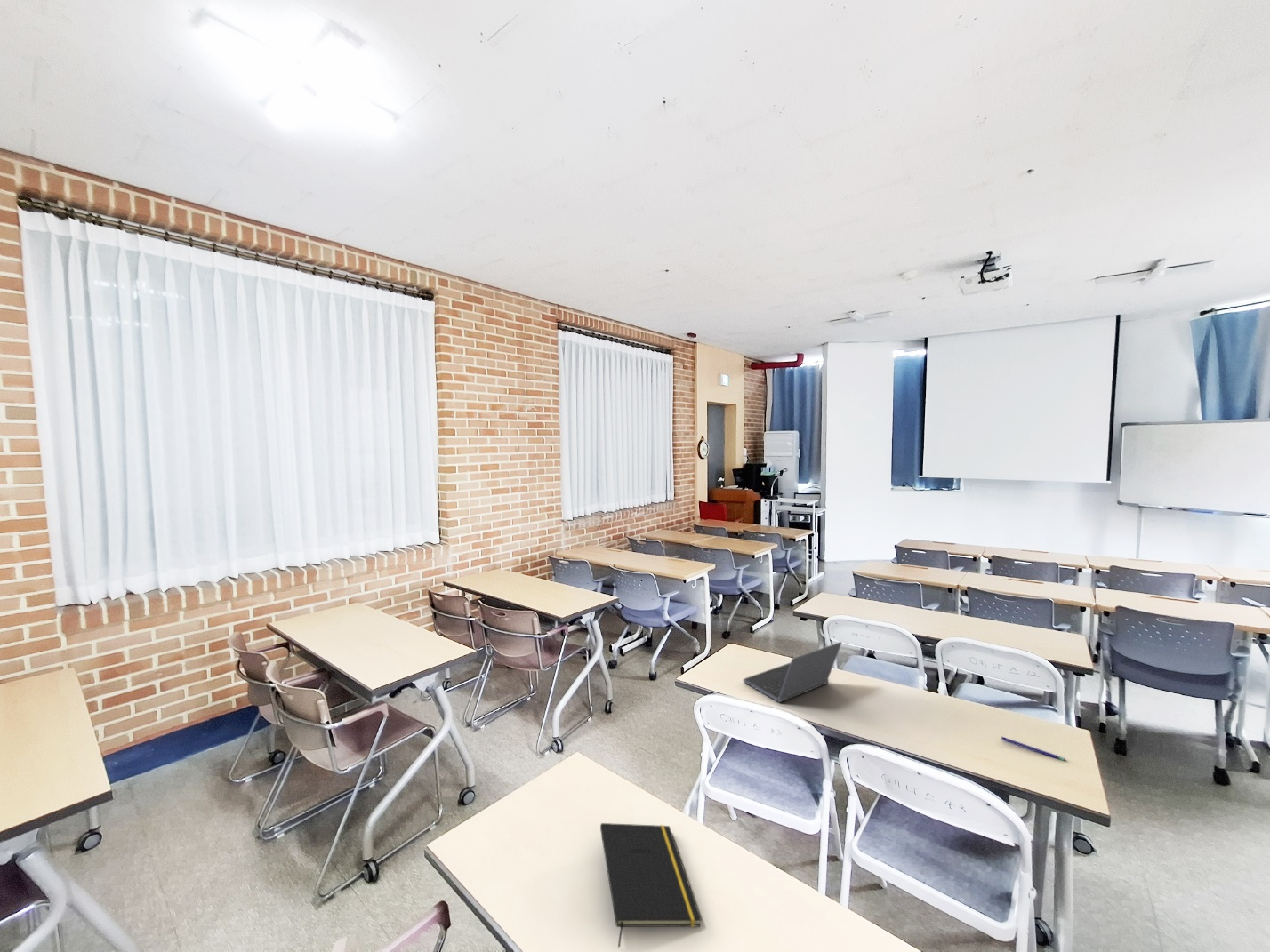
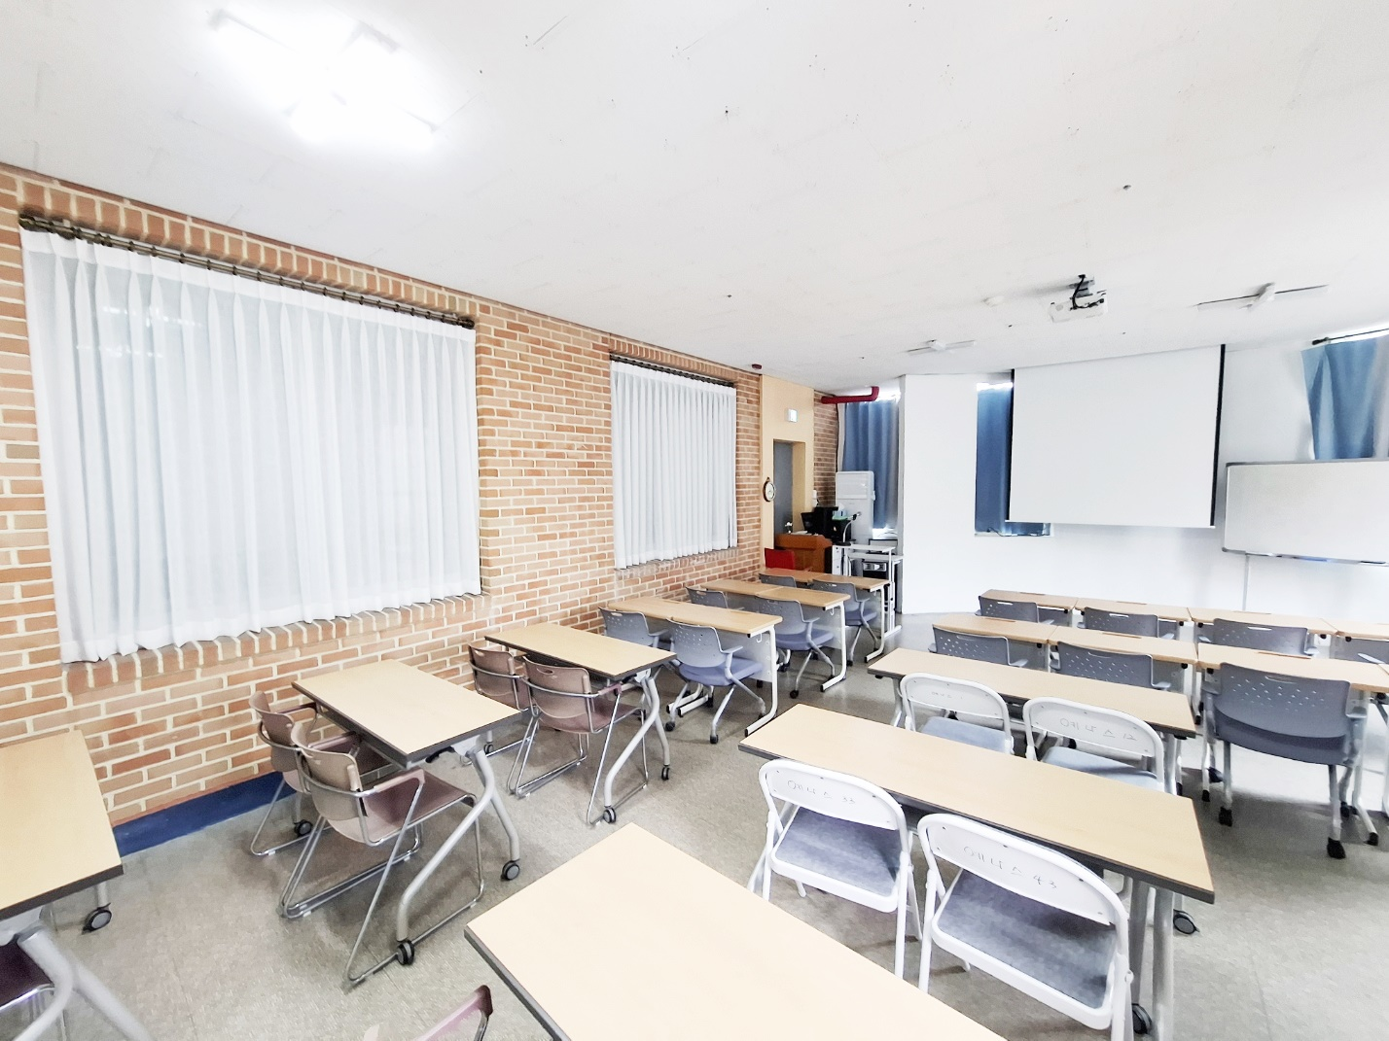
- laptop computer [743,641,843,703]
- notepad [599,822,703,948]
- pen [1001,736,1066,762]
